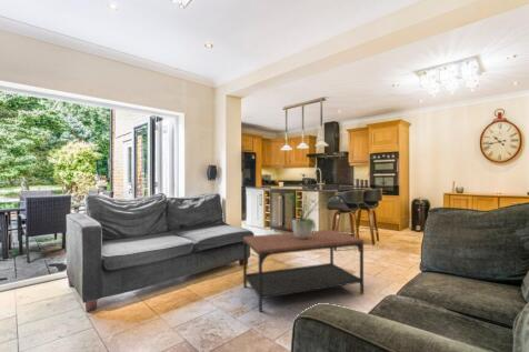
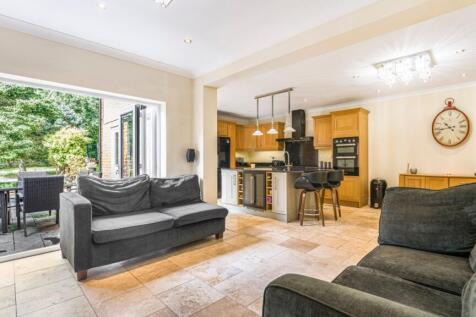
- potted plant [285,184,330,239]
- coffee table [242,229,365,313]
